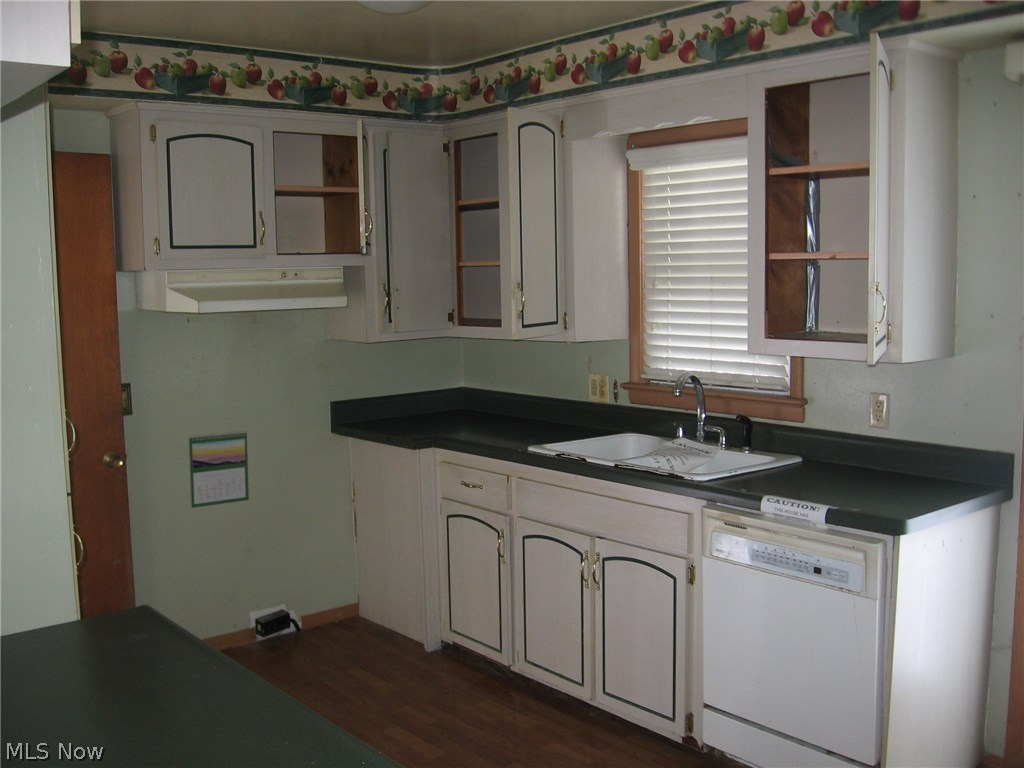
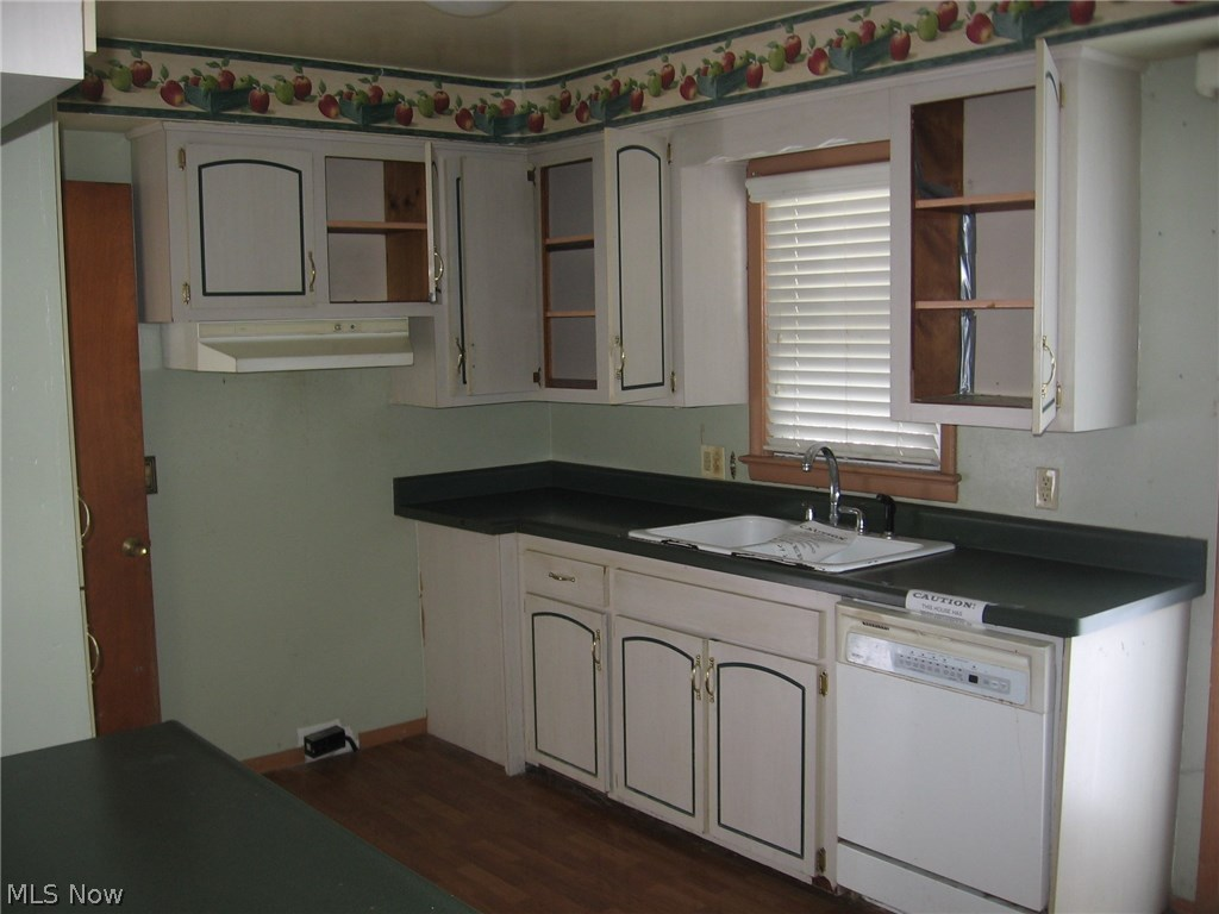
- calendar [188,430,250,509]
